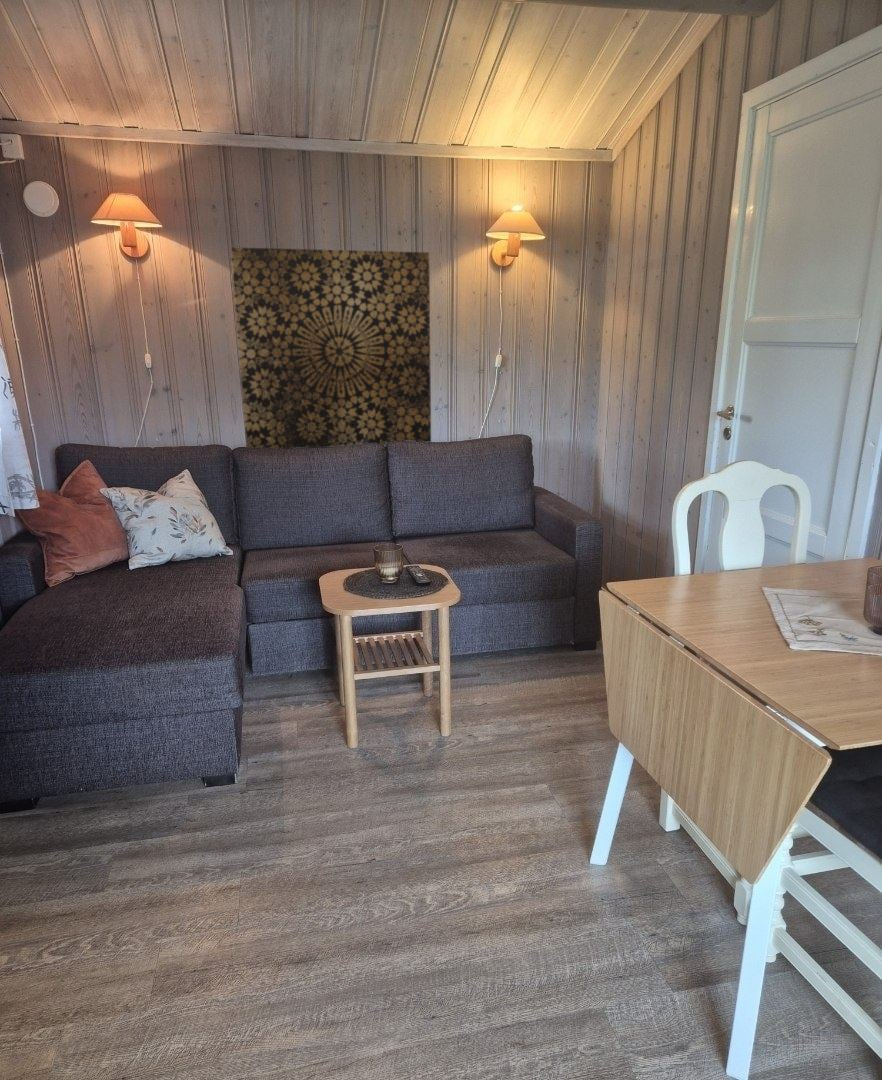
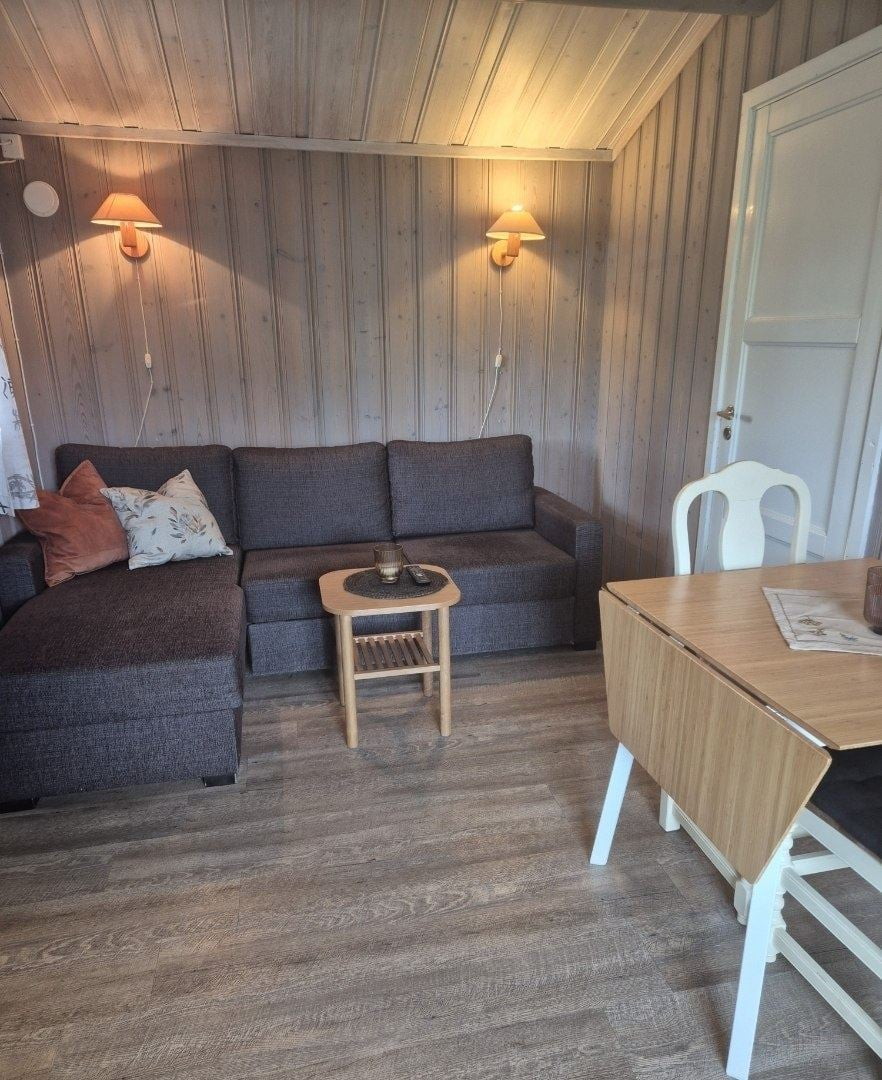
- wall art [230,246,432,450]
